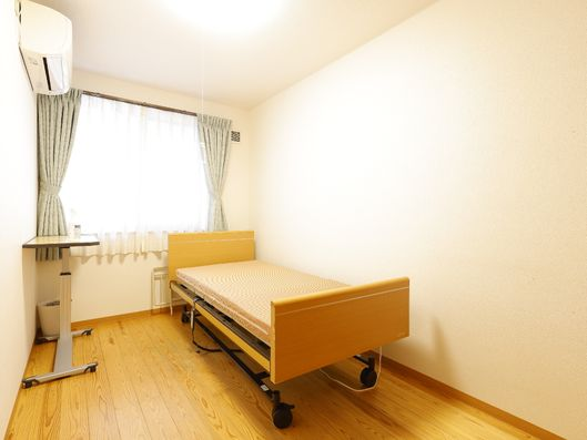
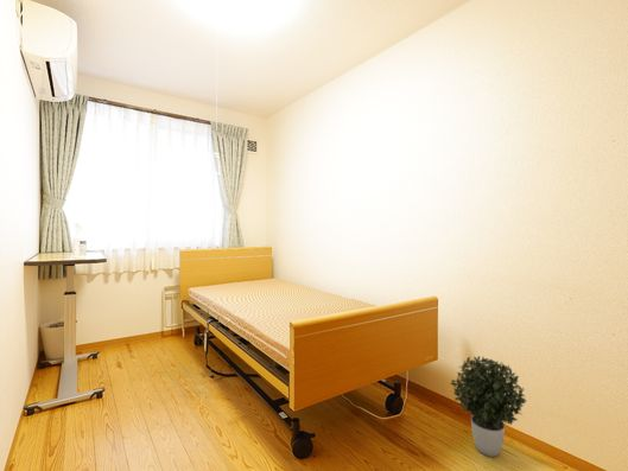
+ potted plant [450,355,528,458]
